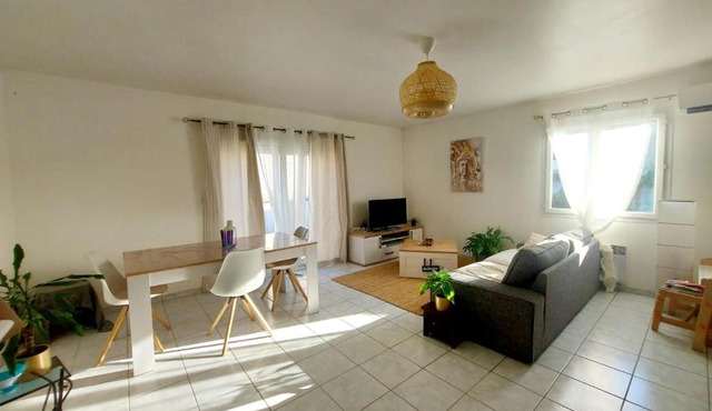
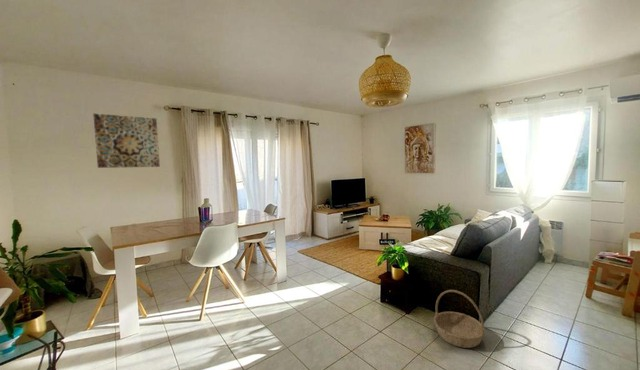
+ wall art [92,112,161,169]
+ basket [433,289,486,349]
